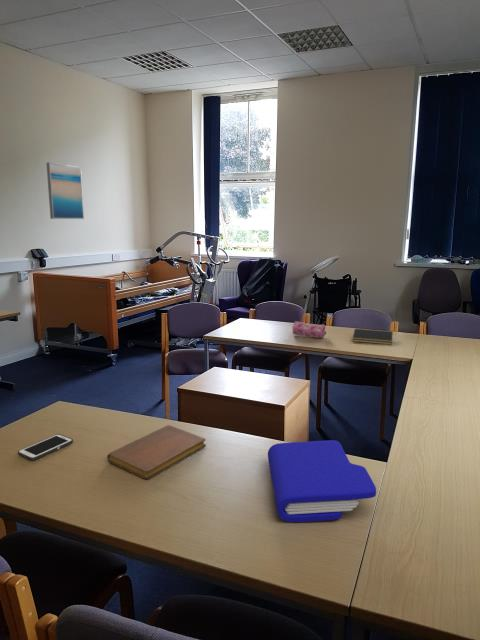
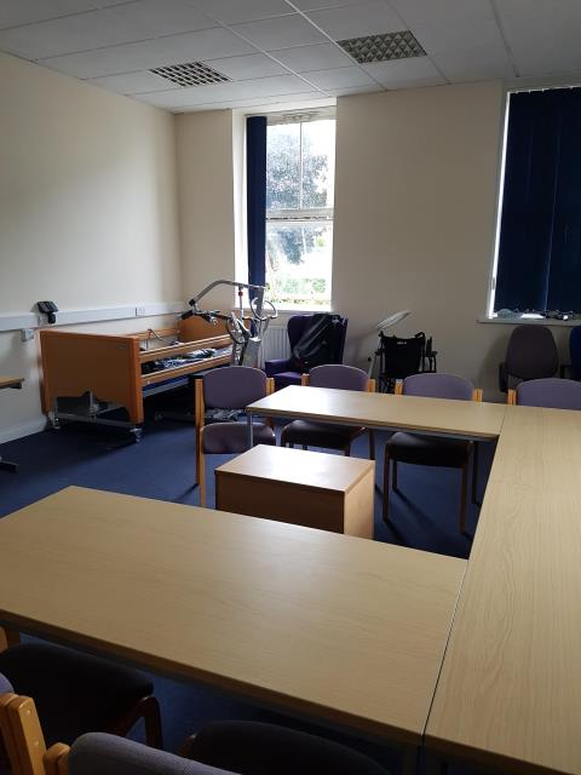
- wall art [45,162,85,220]
- cell phone [17,433,74,461]
- notebook [106,424,207,480]
- file folder [267,439,377,523]
- pencil case [291,320,327,339]
- notepad [352,328,394,346]
